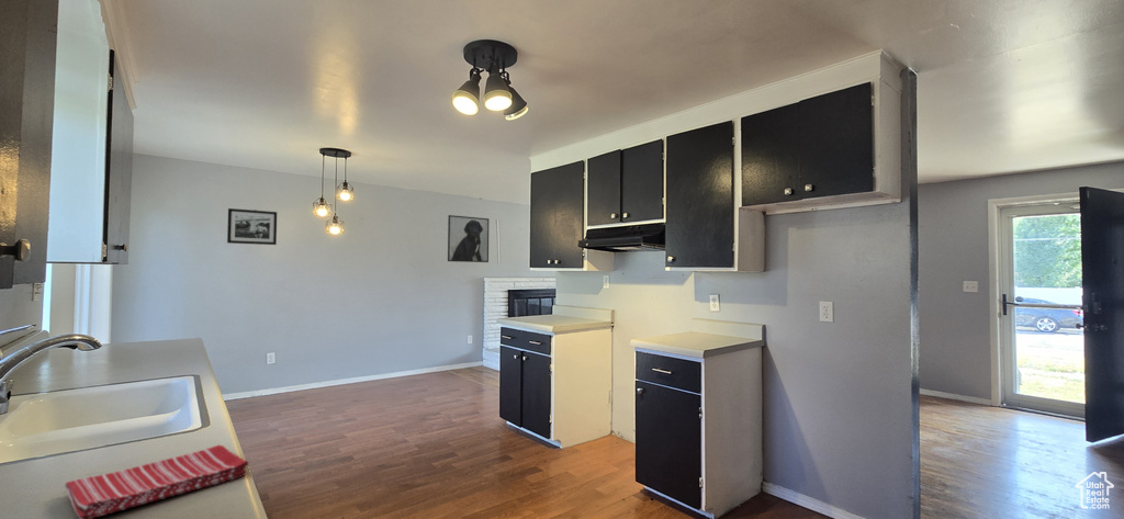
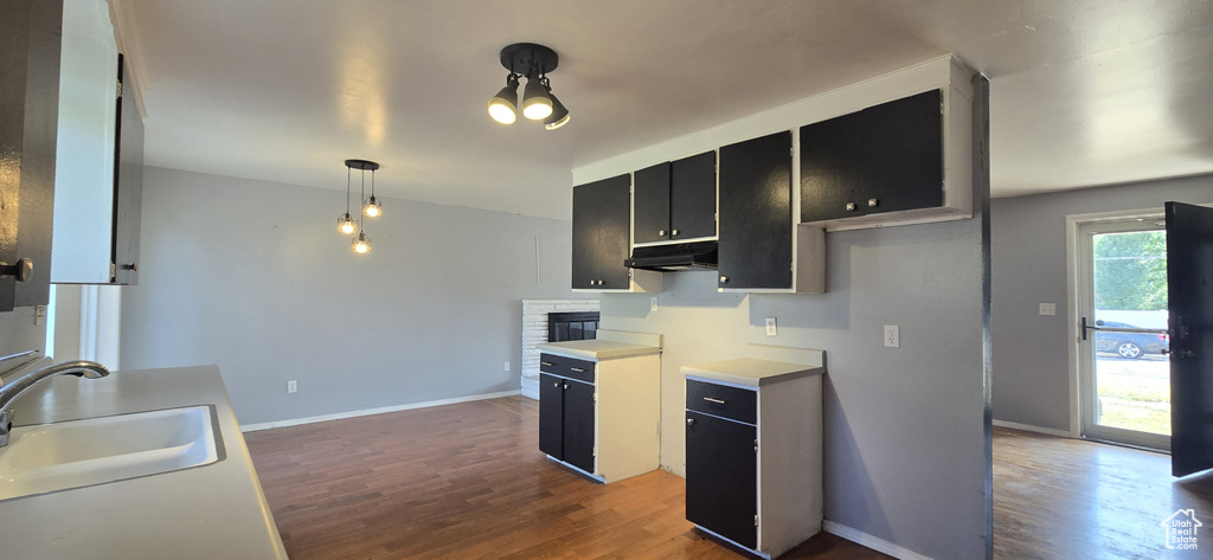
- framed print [447,214,491,263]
- picture frame [226,207,278,246]
- dish towel [64,444,250,519]
